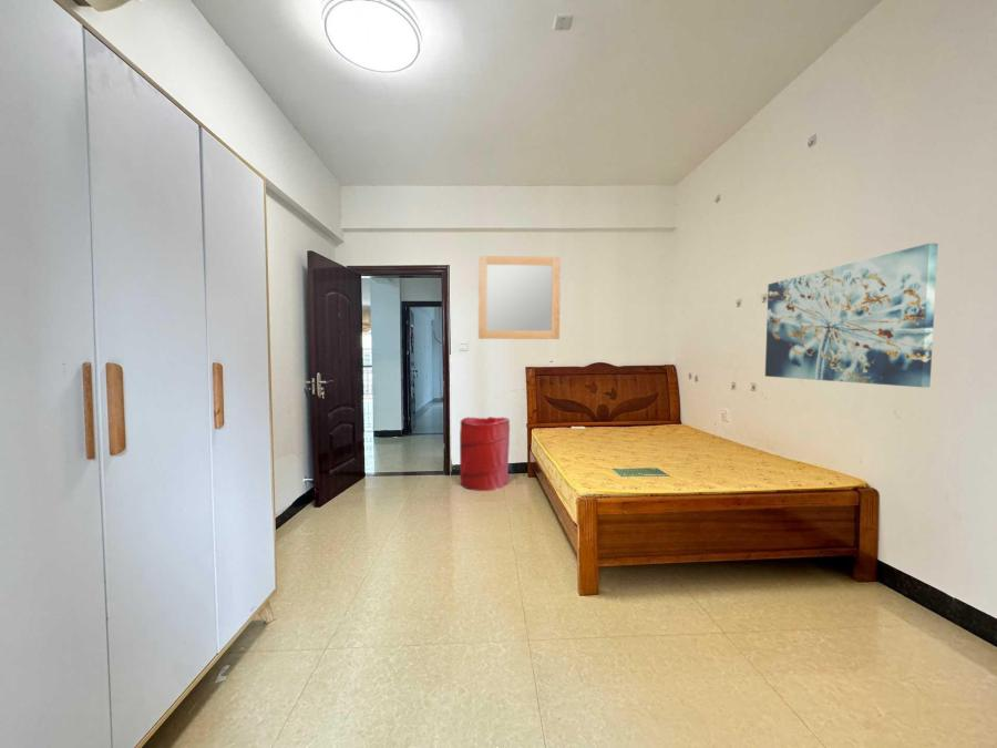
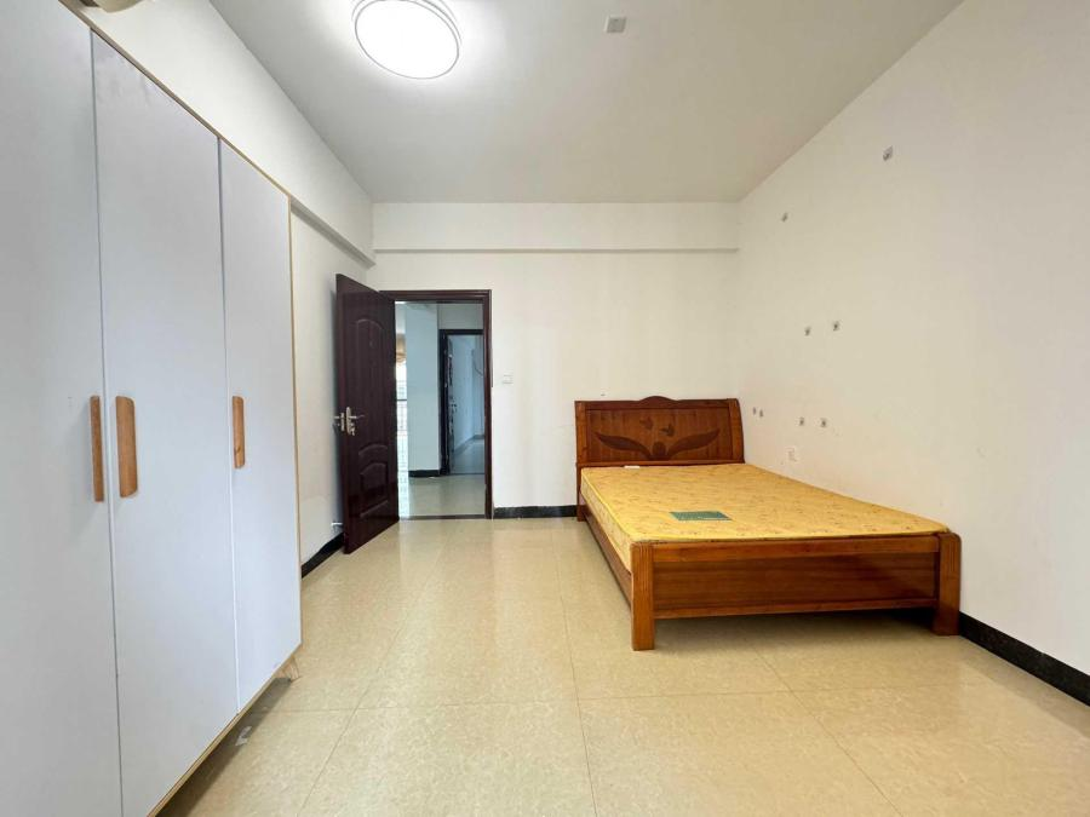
- home mirror [477,255,562,340]
- wall art [764,243,939,388]
- laundry hamper [459,416,511,492]
